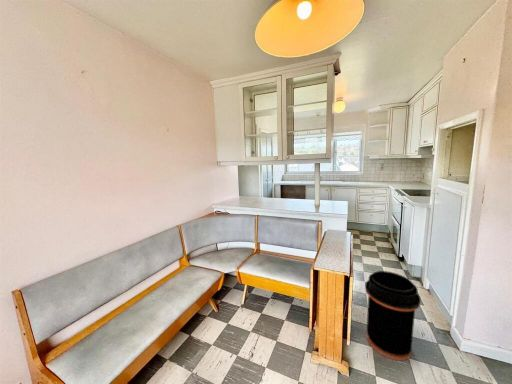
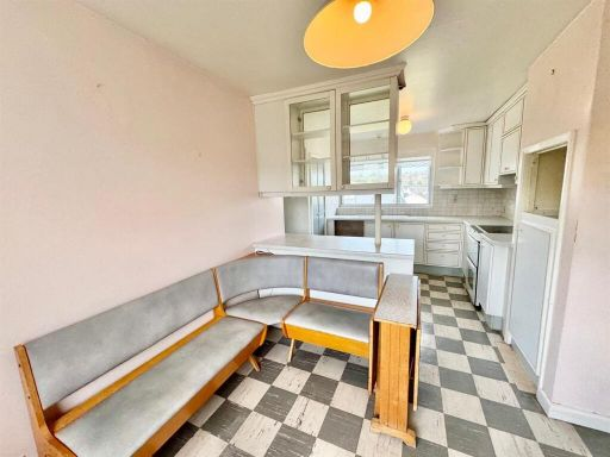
- trash can [364,270,421,361]
